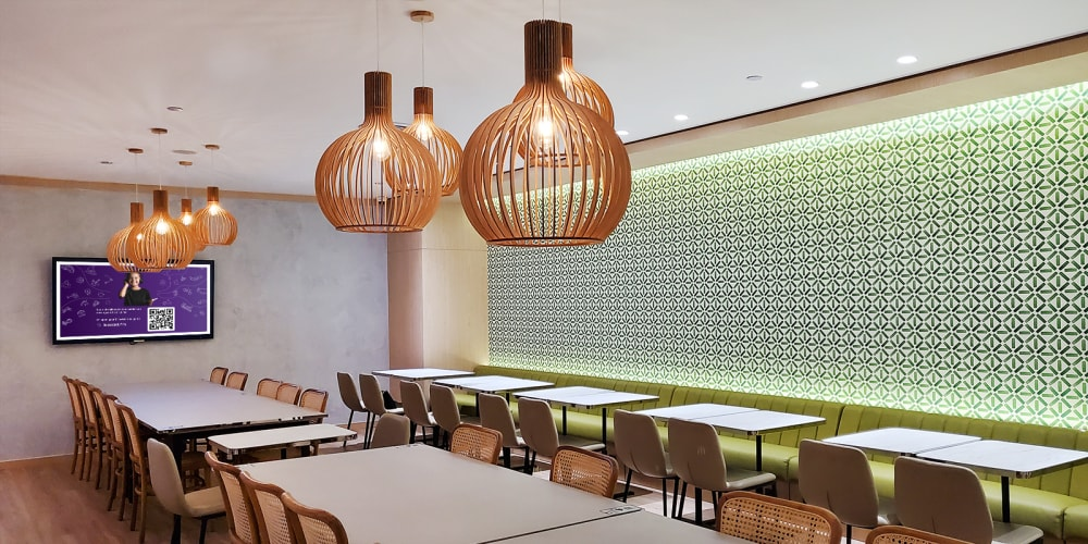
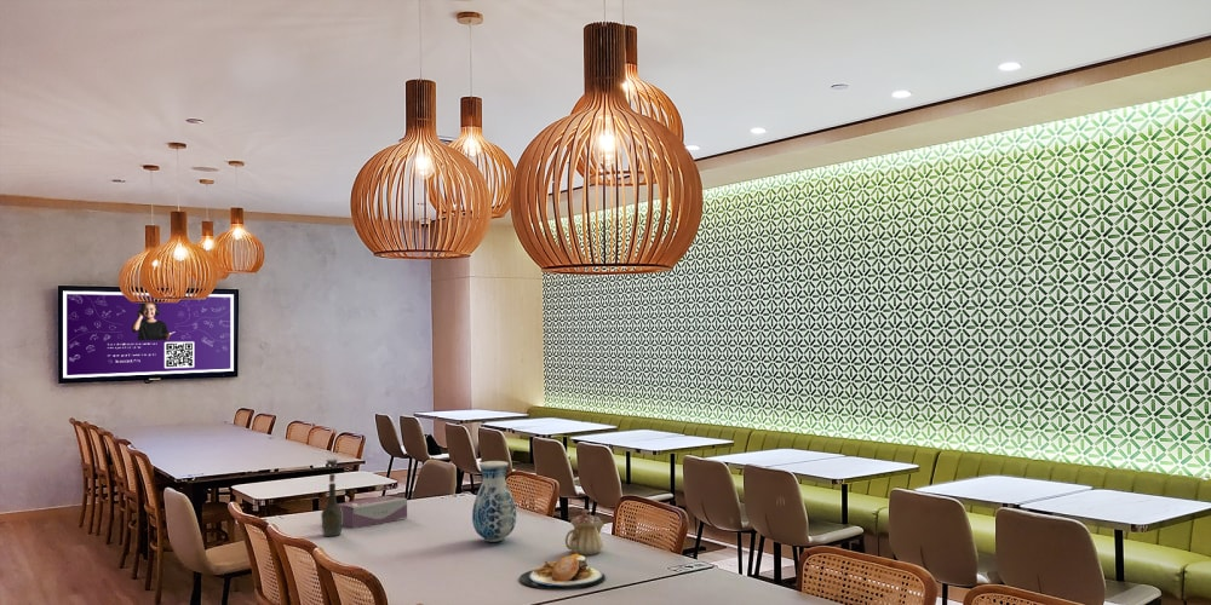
+ teapot [564,508,606,557]
+ plate [518,553,607,590]
+ tissue box [337,495,408,529]
+ bottle [320,457,343,537]
+ vase [471,460,517,543]
